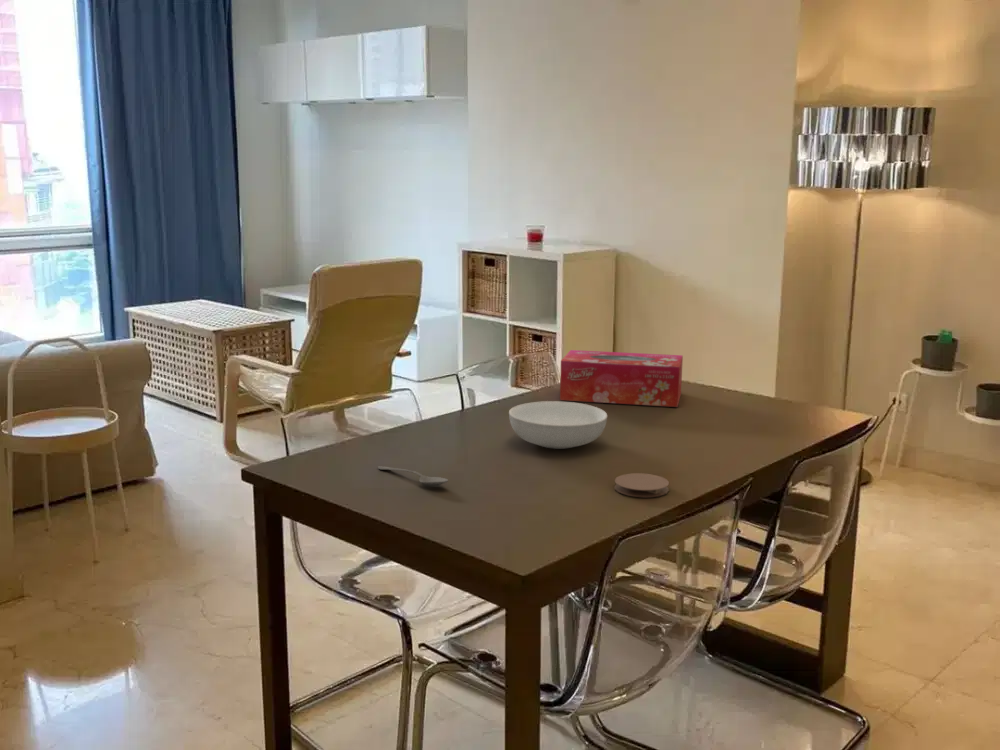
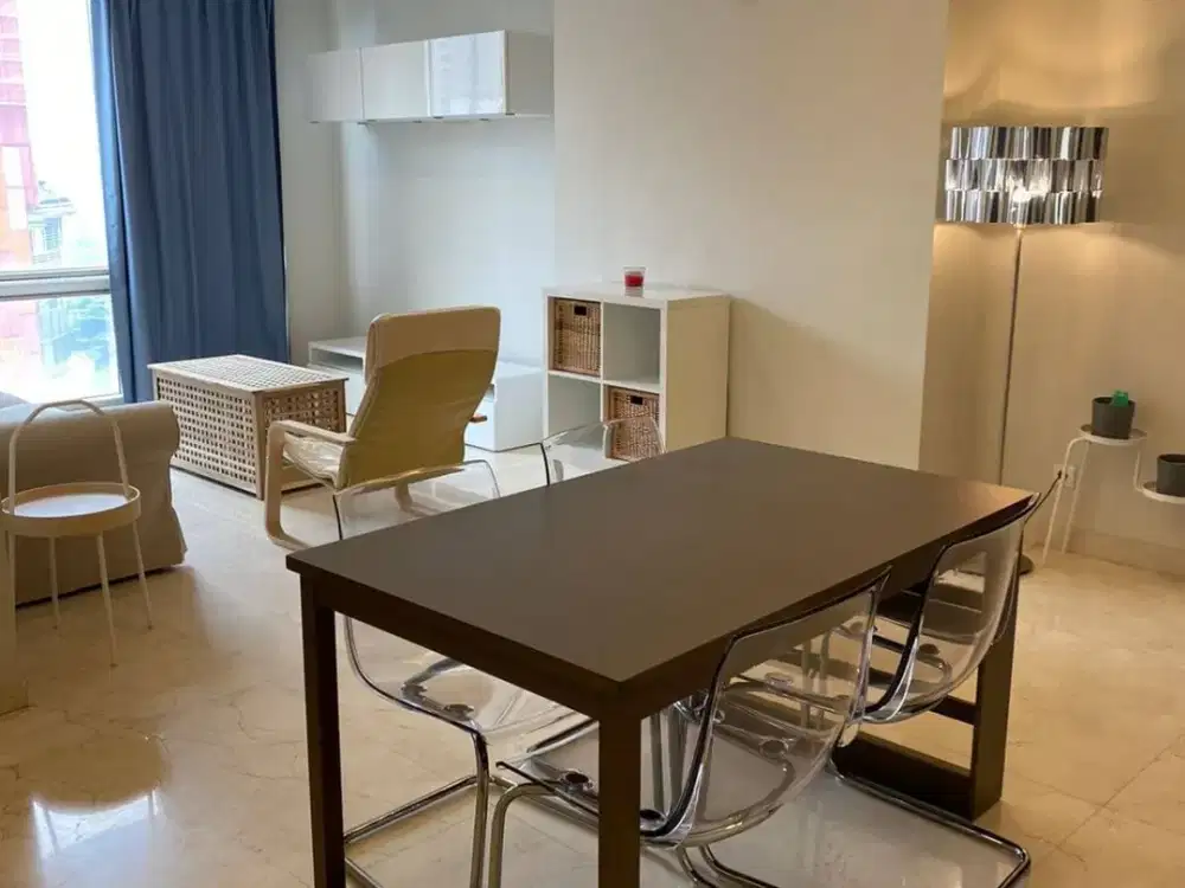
- tissue box [559,349,684,408]
- serving bowl [508,400,608,450]
- spoon [377,465,449,486]
- coaster [614,472,670,498]
